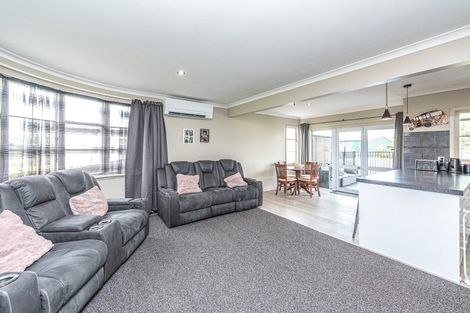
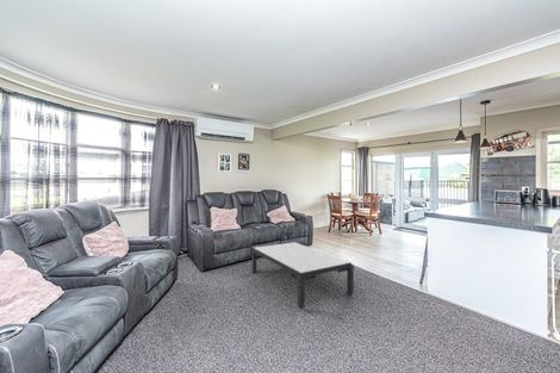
+ coffee table [251,241,355,310]
